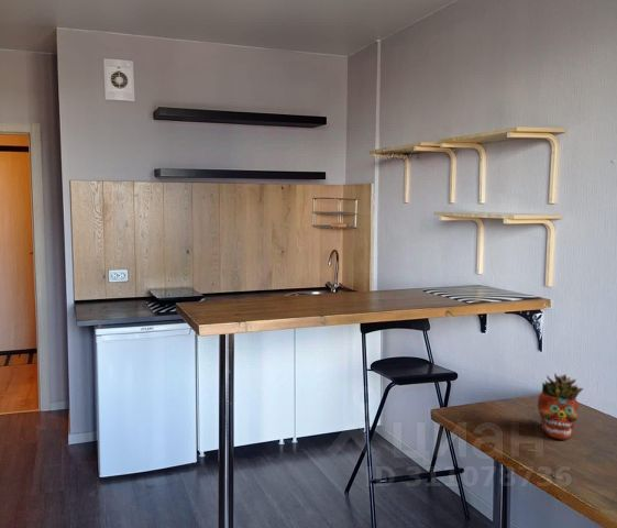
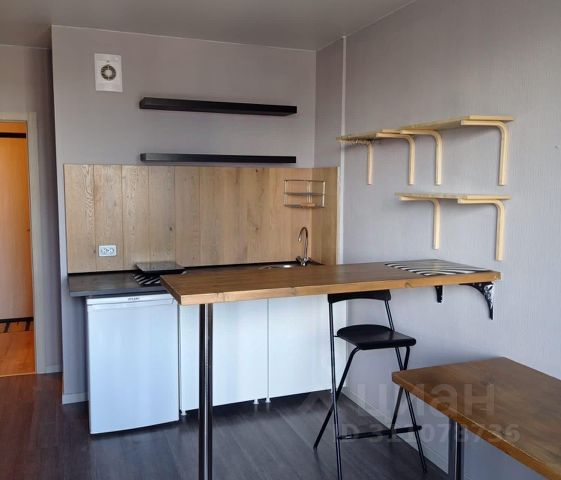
- succulent planter [537,372,584,441]
